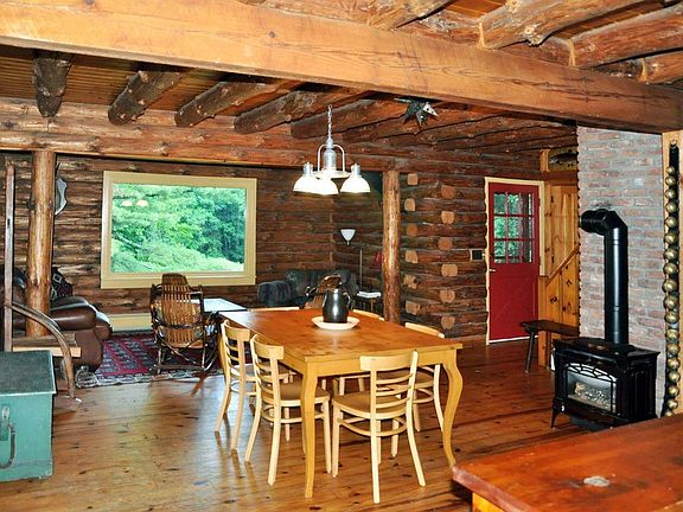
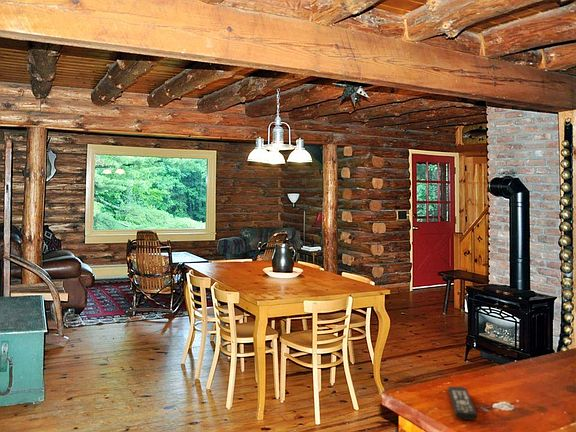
+ remote control [447,386,478,421]
